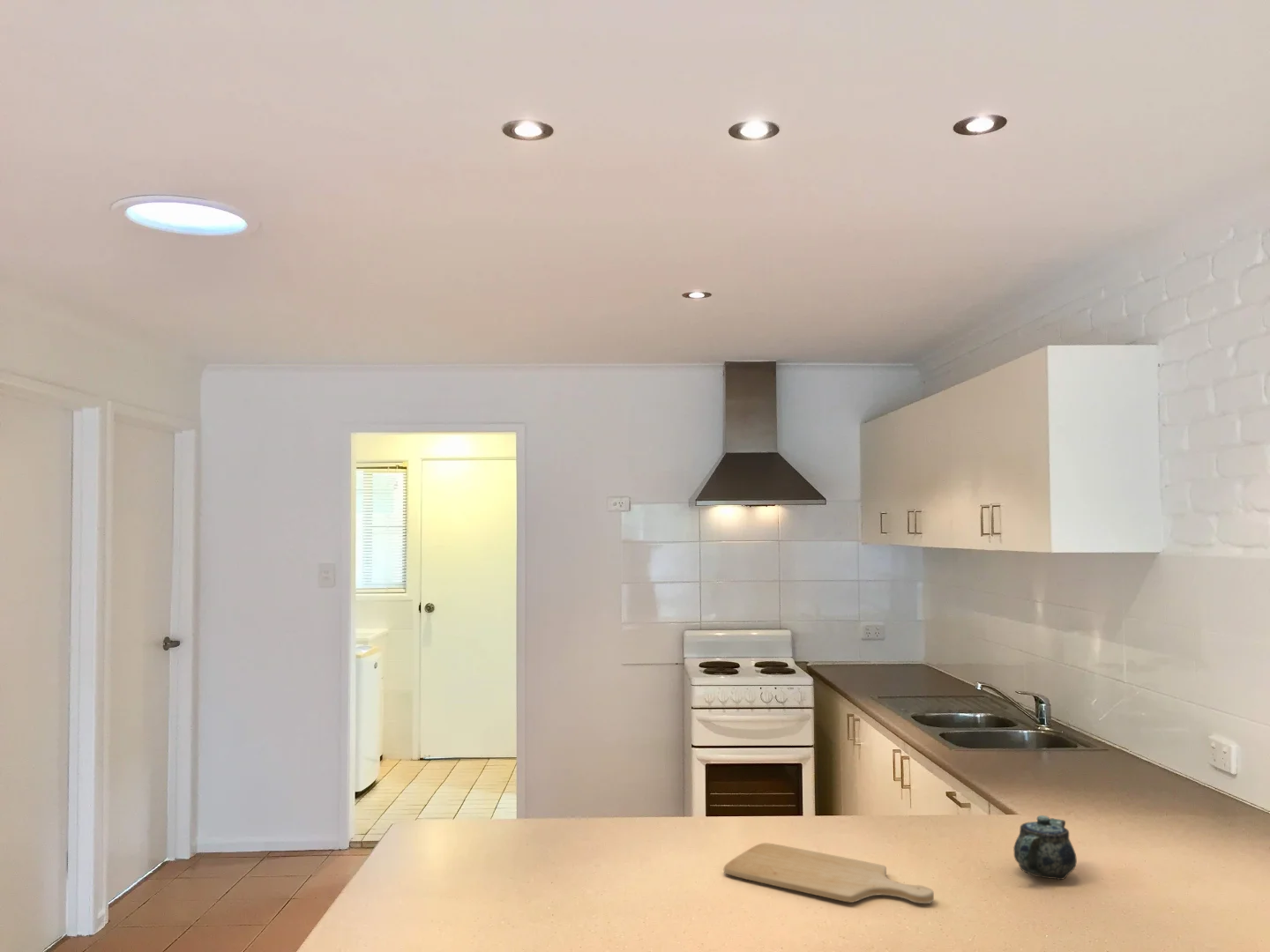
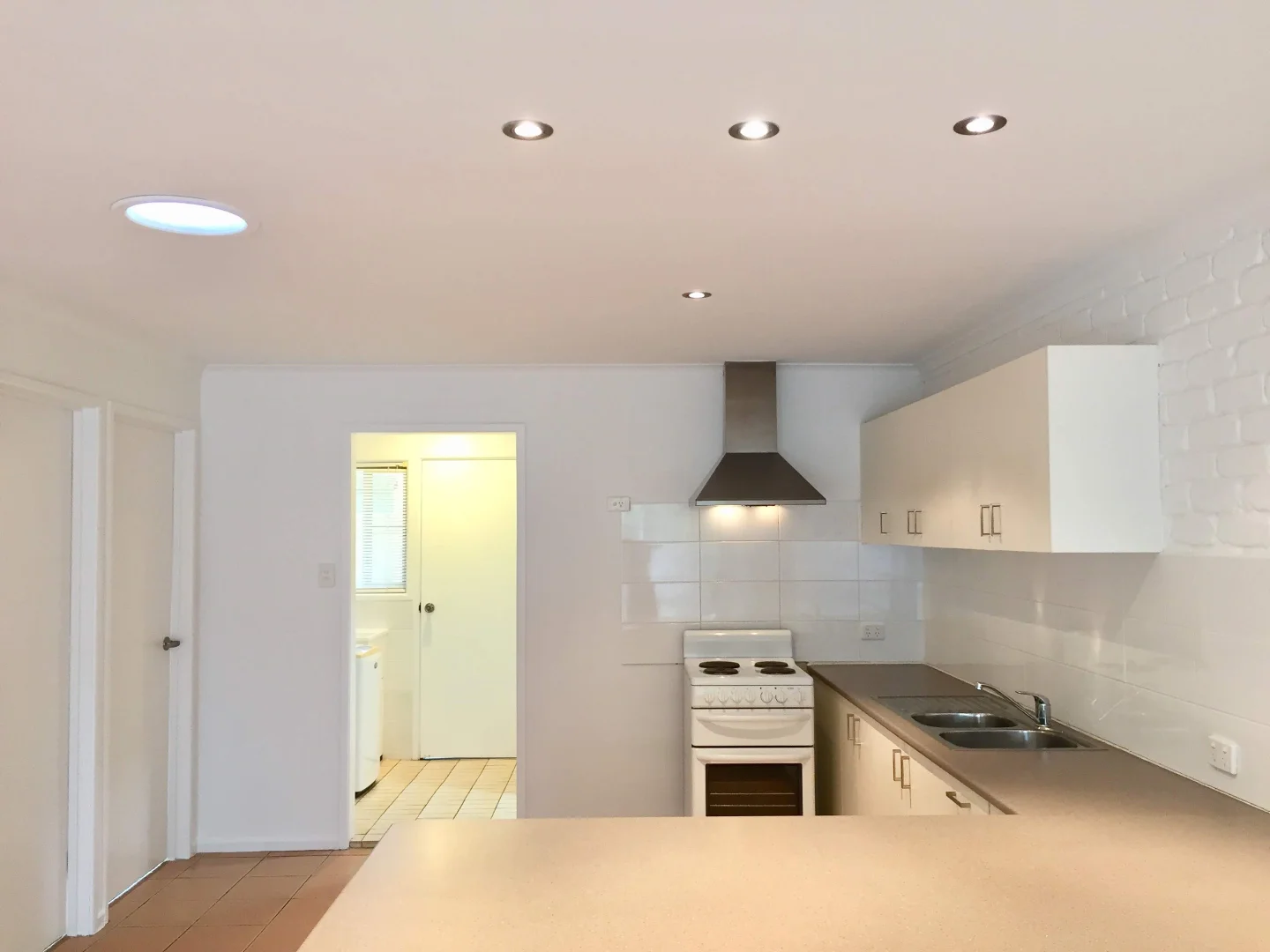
- chinaware [1012,814,1078,881]
- chopping board [723,842,935,904]
